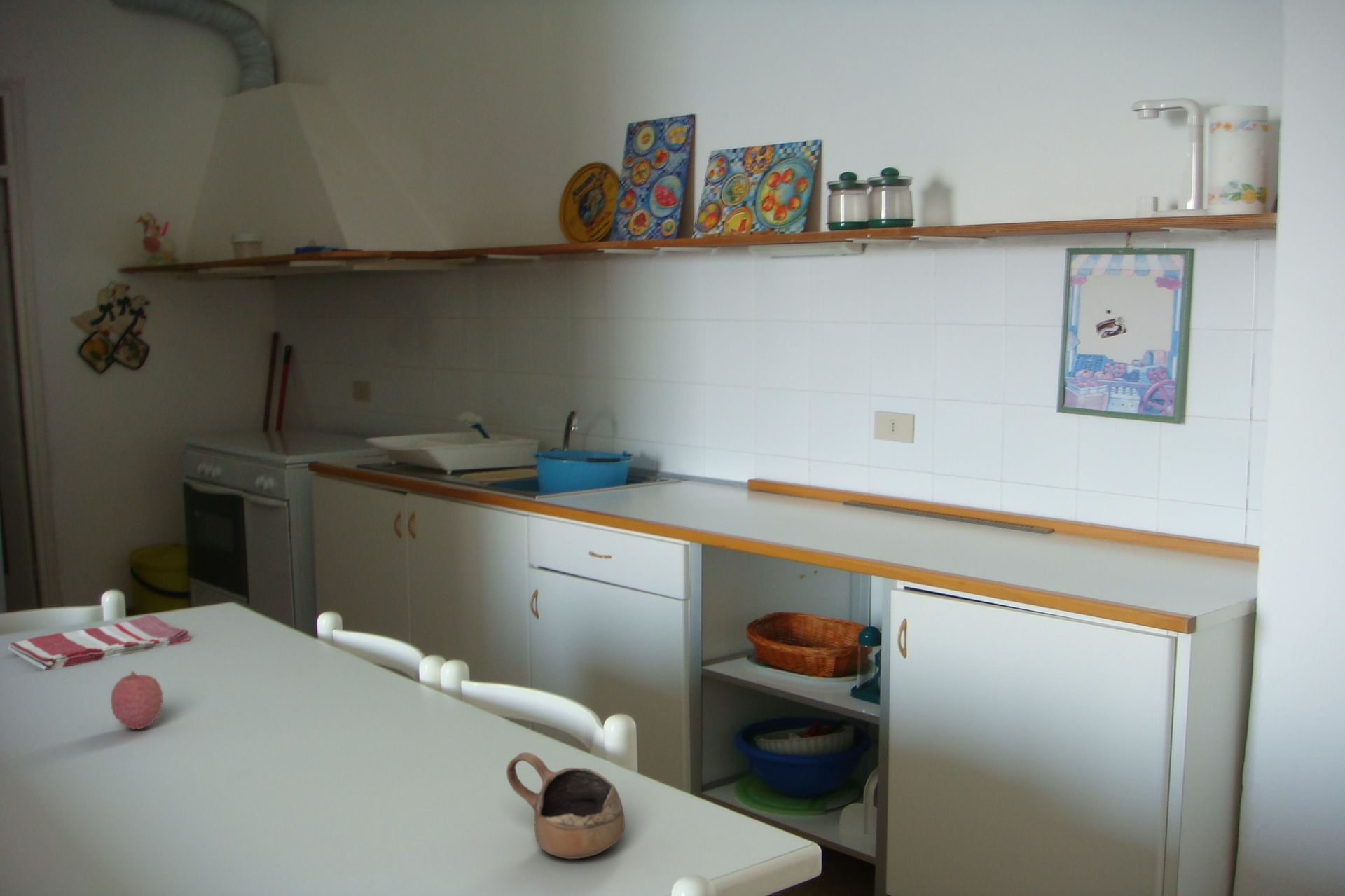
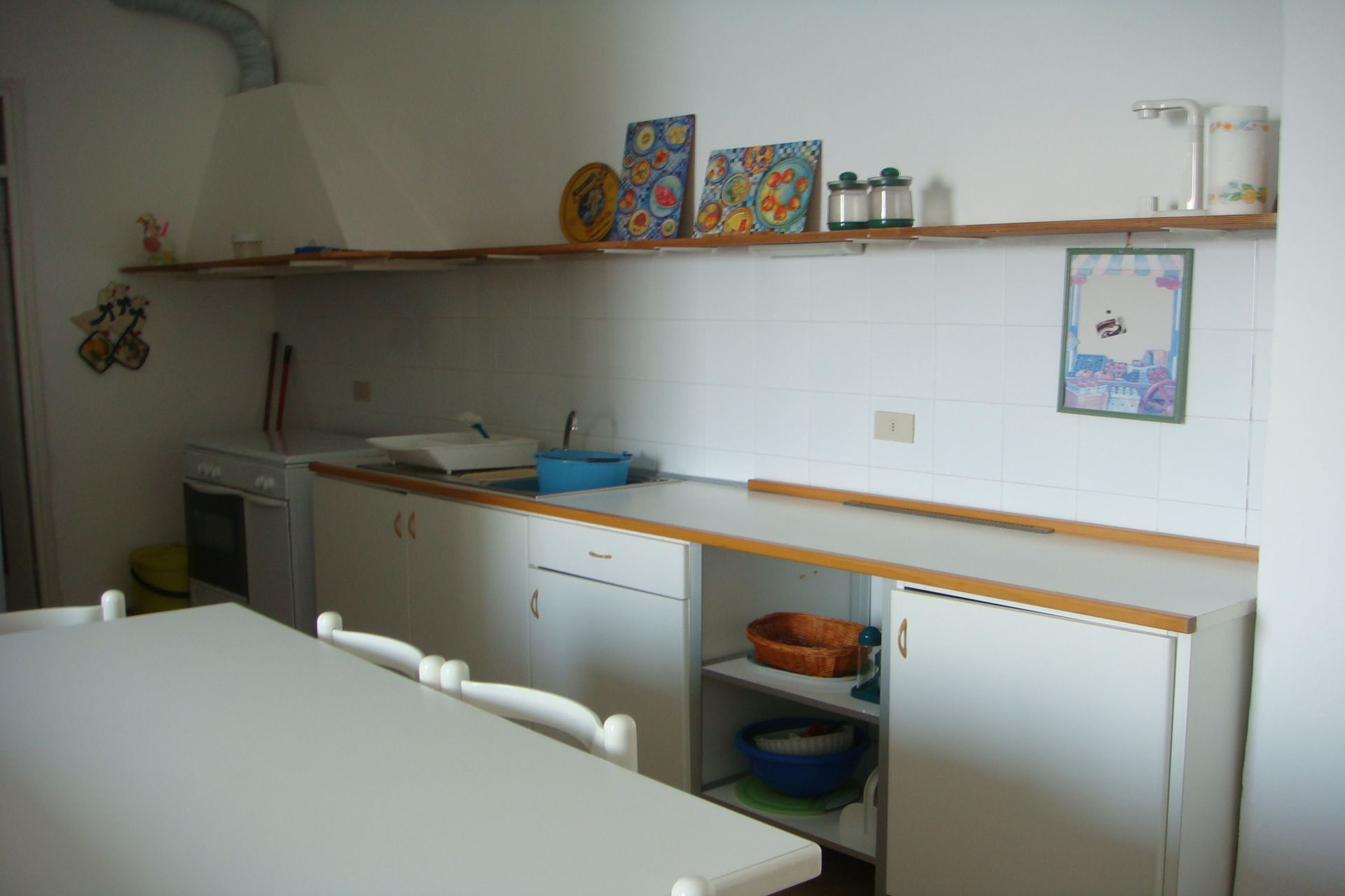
- cup [506,752,626,860]
- fruit [110,670,164,731]
- dish towel [7,614,191,670]
